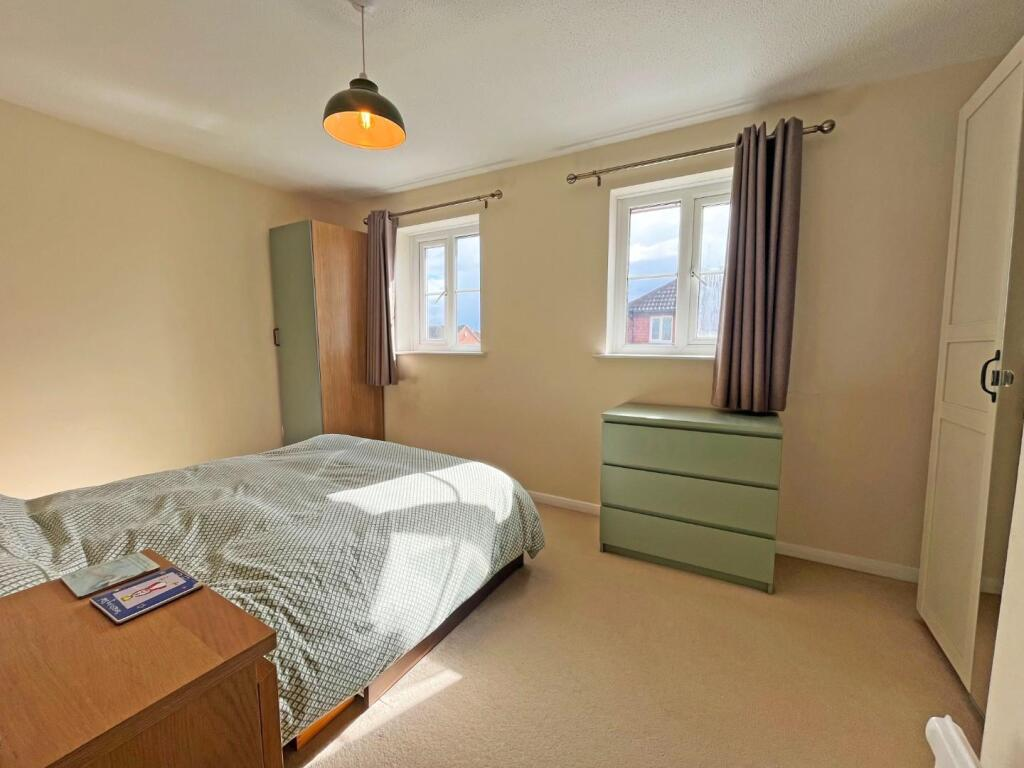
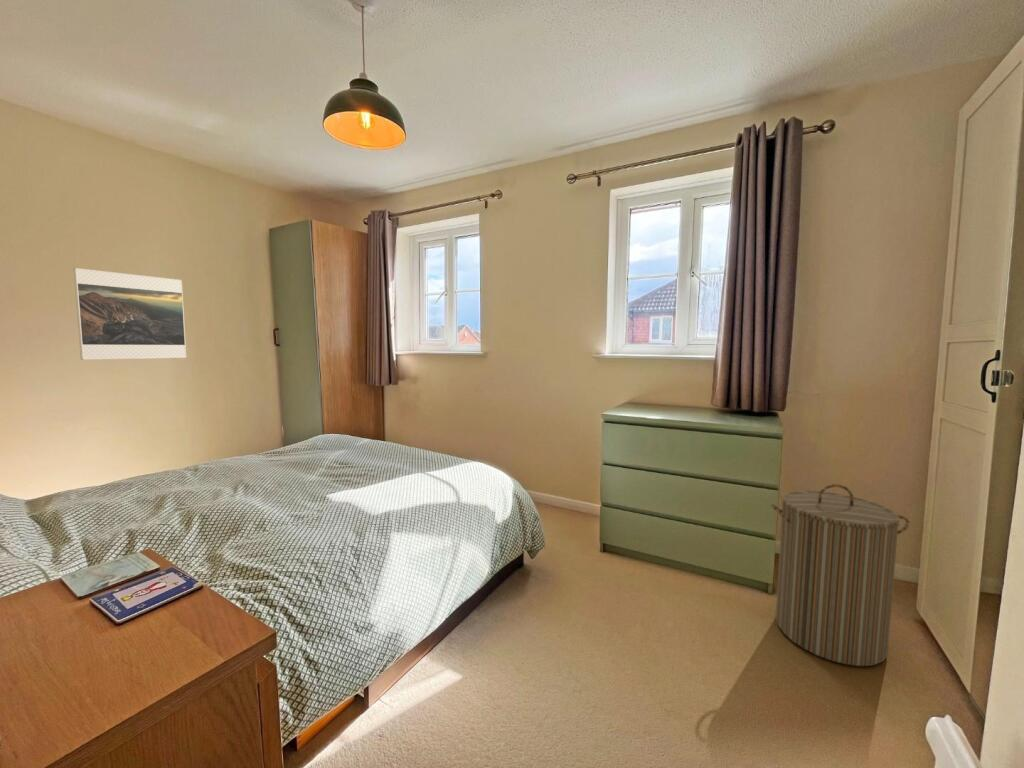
+ laundry hamper [770,483,911,667]
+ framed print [73,267,187,360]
